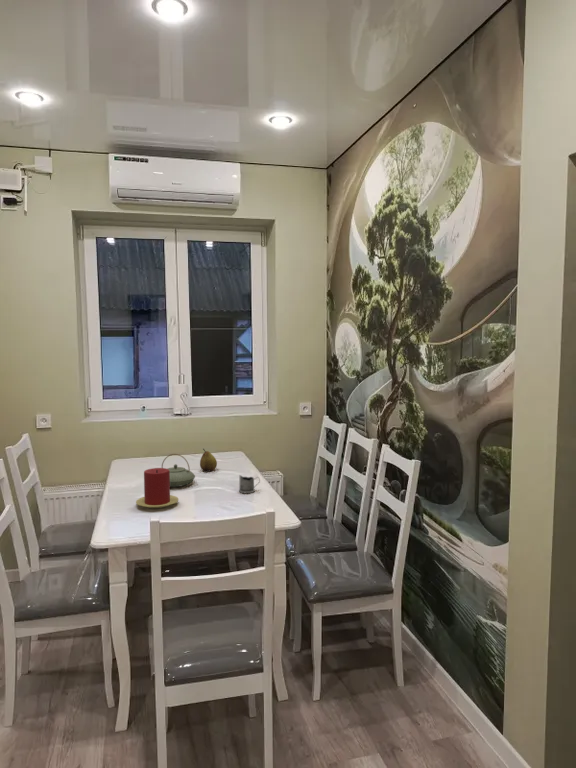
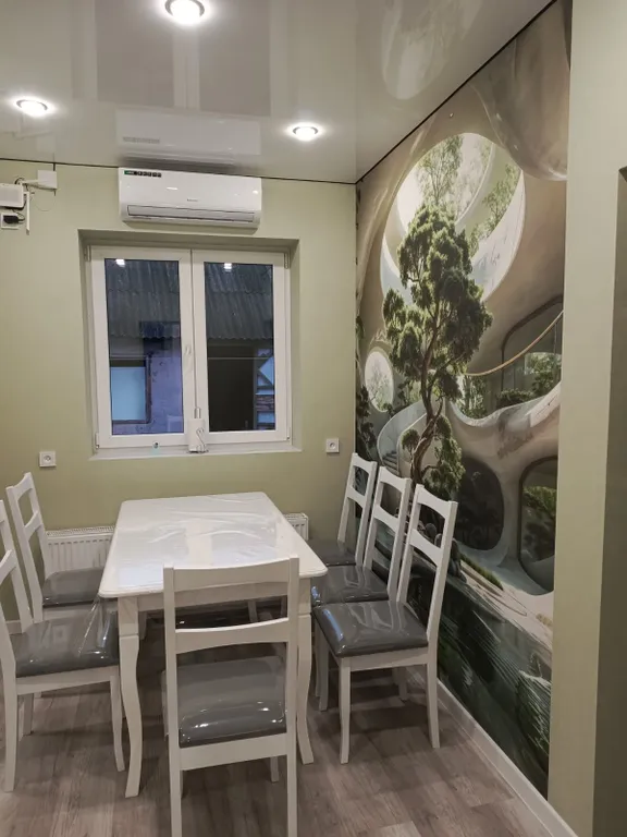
- fruit [199,448,218,472]
- tea glass holder [238,474,261,494]
- teapot [161,453,196,488]
- candle [135,467,179,509]
